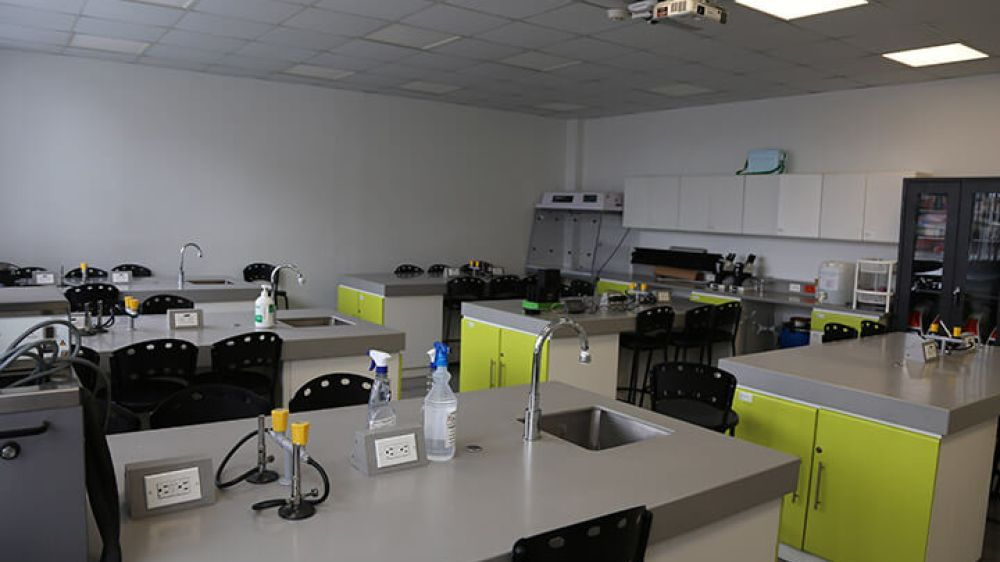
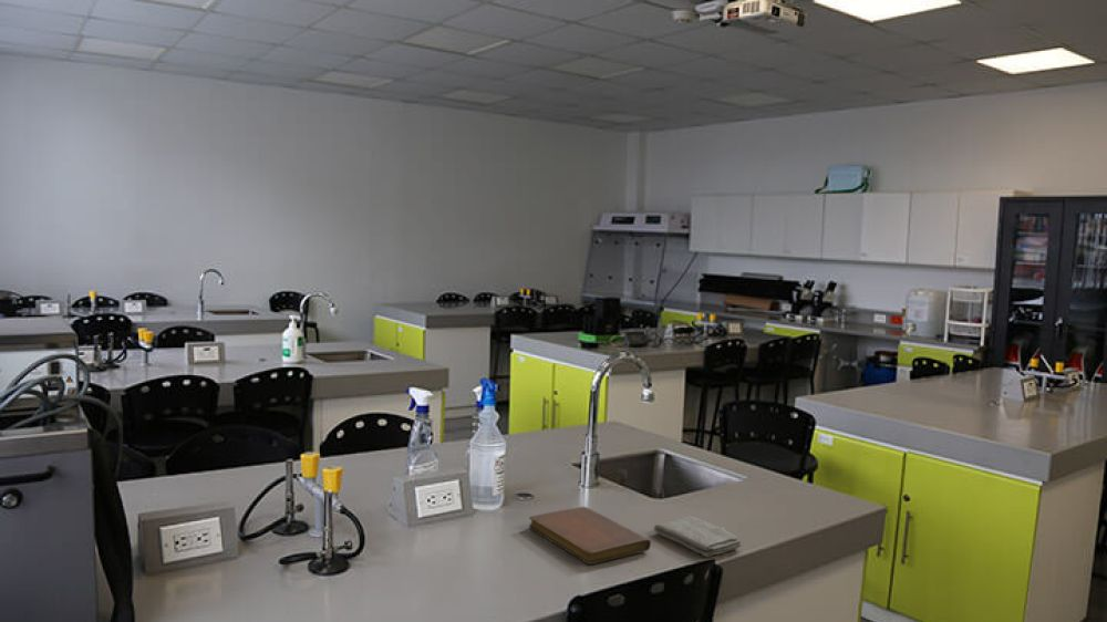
+ washcloth [653,515,743,558]
+ notebook [528,506,652,566]
